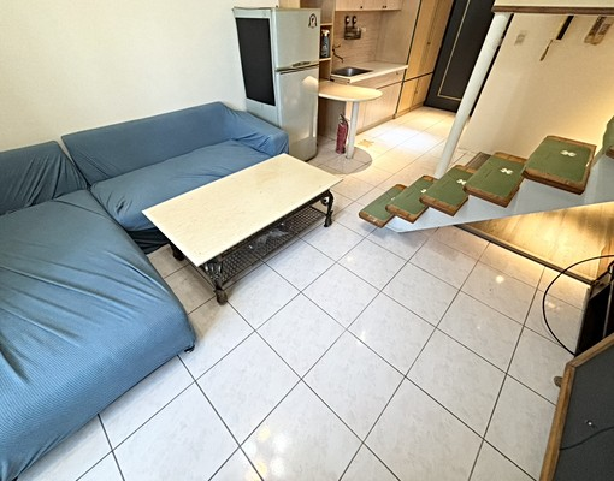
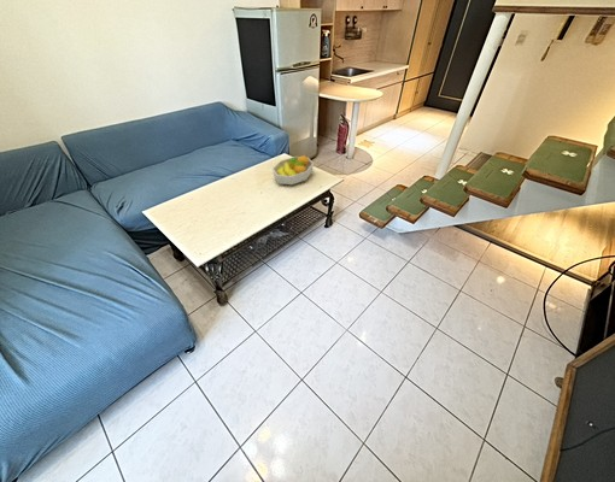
+ fruit bowl [271,154,315,186]
